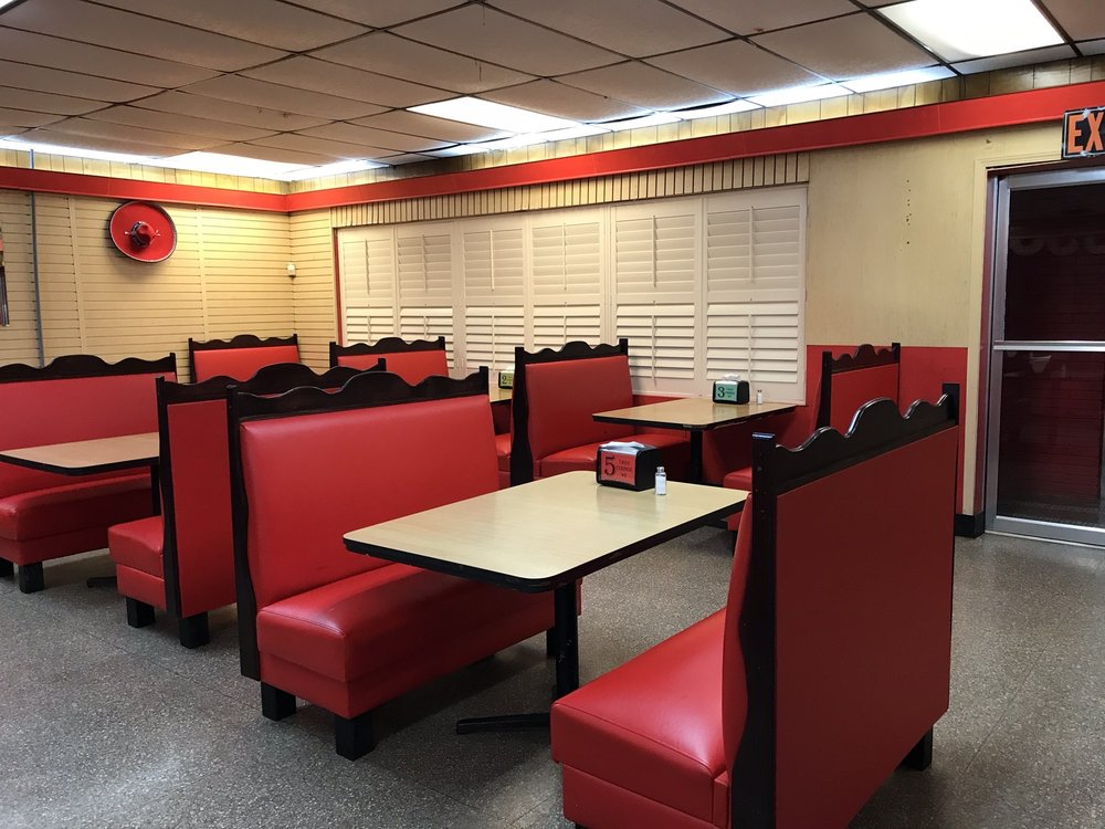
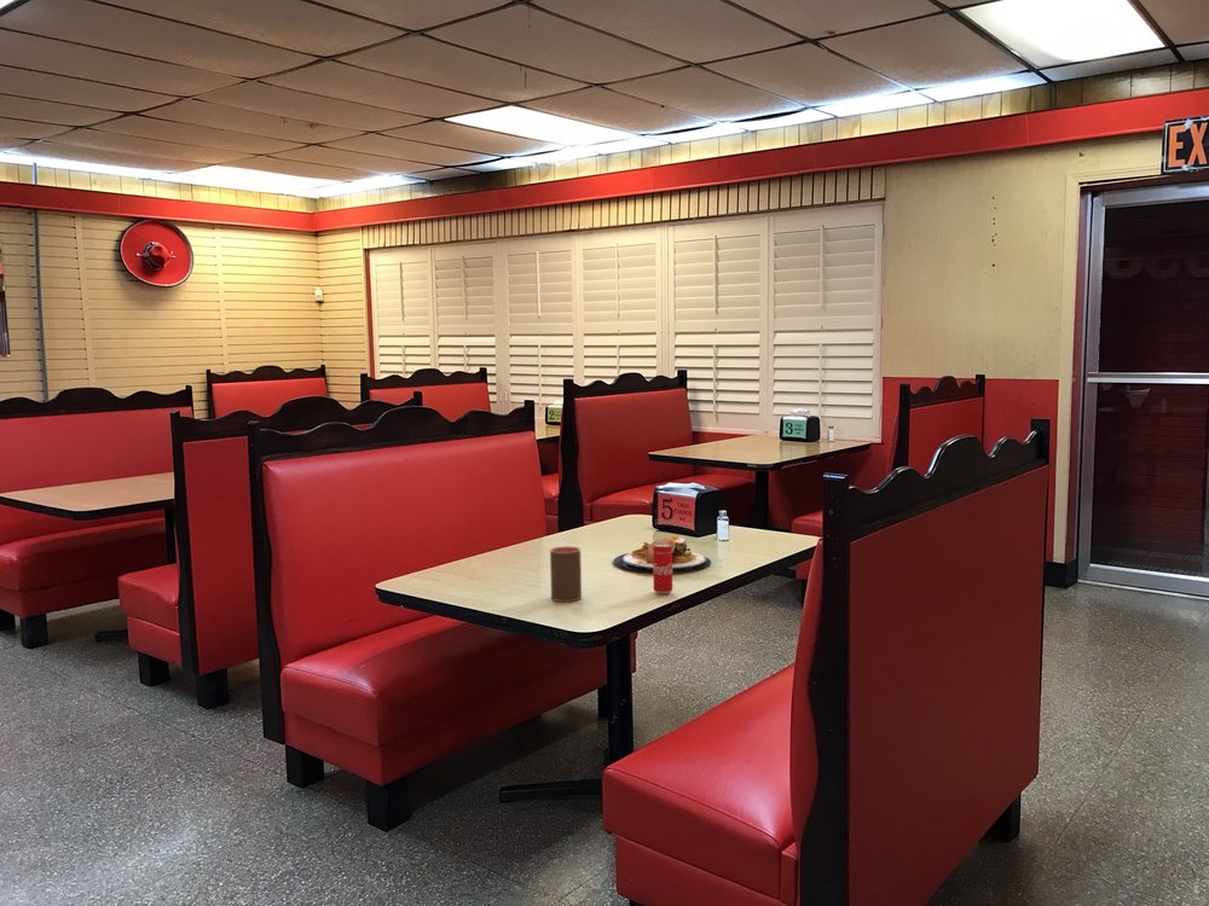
+ cup [549,545,583,603]
+ beverage can [653,542,673,594]
+ plate [612,535,712,573]
